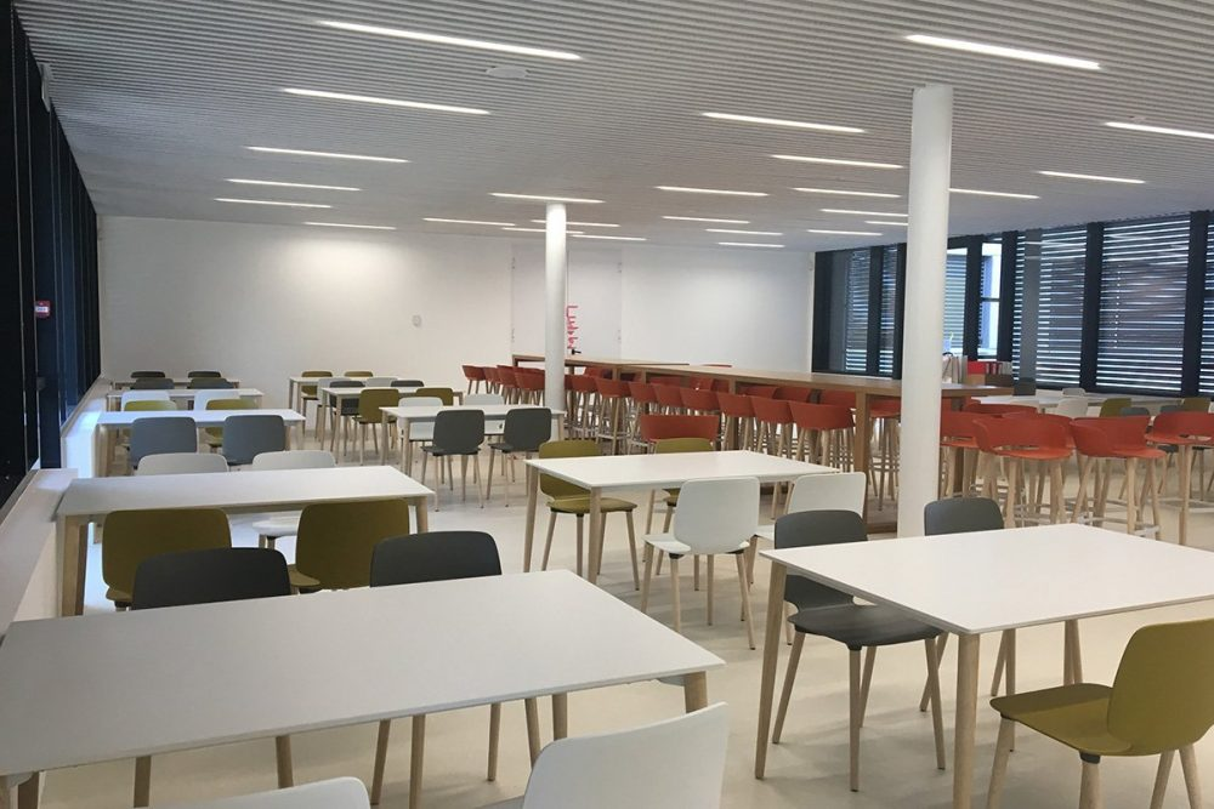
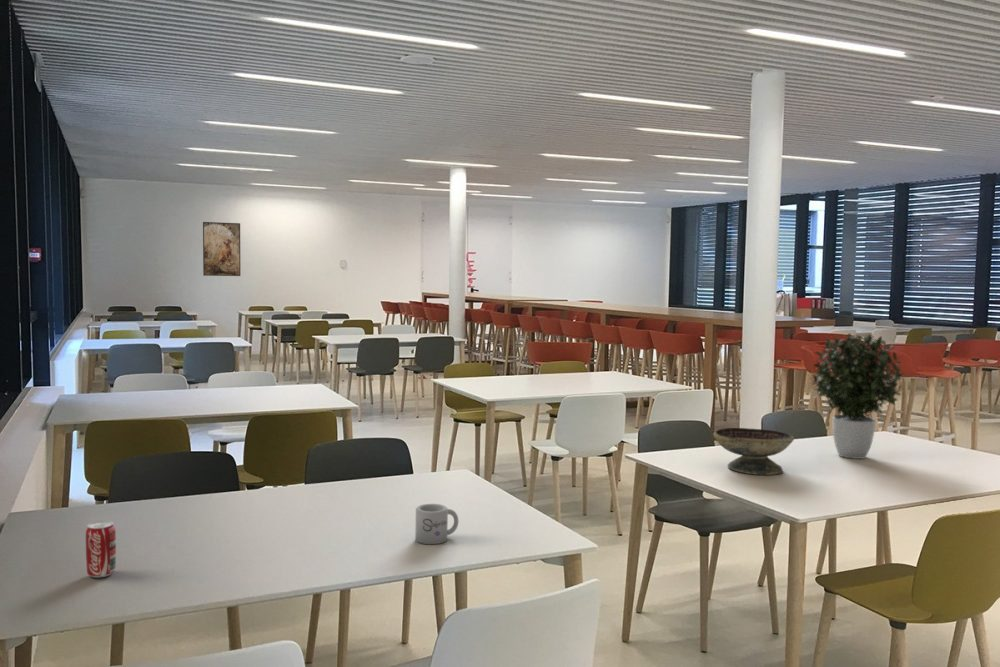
+ beverage can [85,520,117,579]
+ mug [414,503,459,545]
+ decorative bowl [713,427,795,476]
+ potted plant [811,332,905,460]
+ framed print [202,221,241,277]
